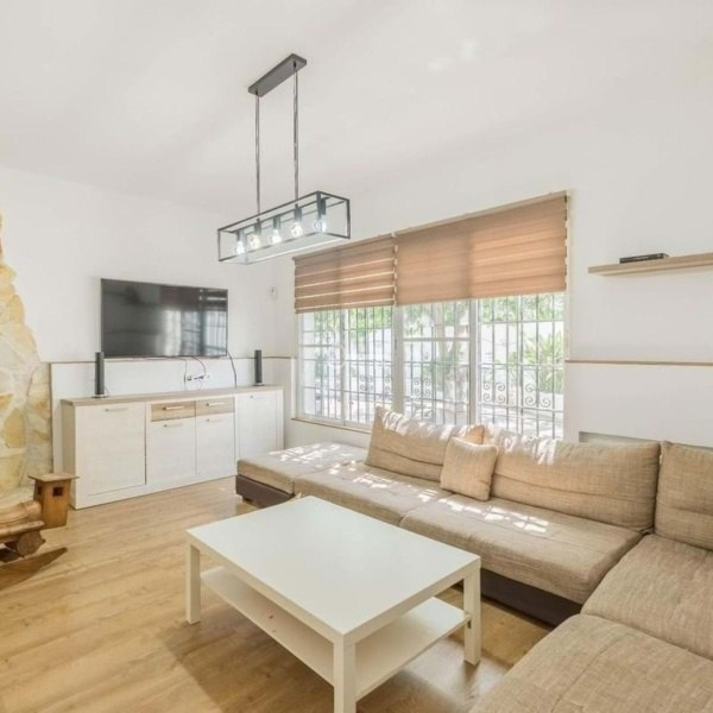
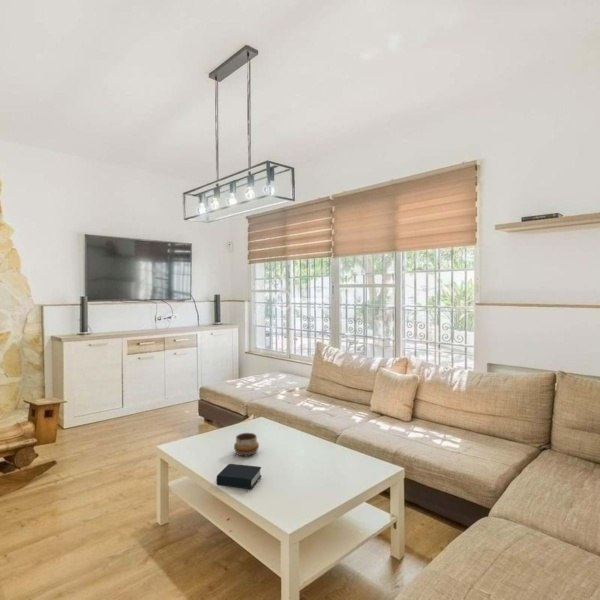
+ book [215,463,263,490]
+ decorative bowl [233,432,260,457]
